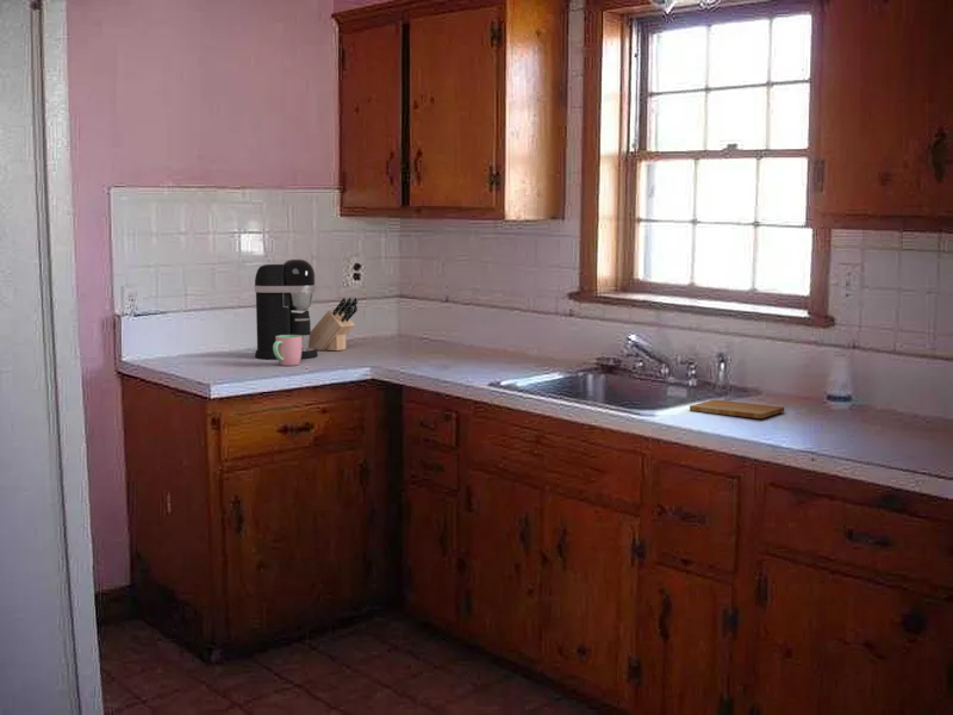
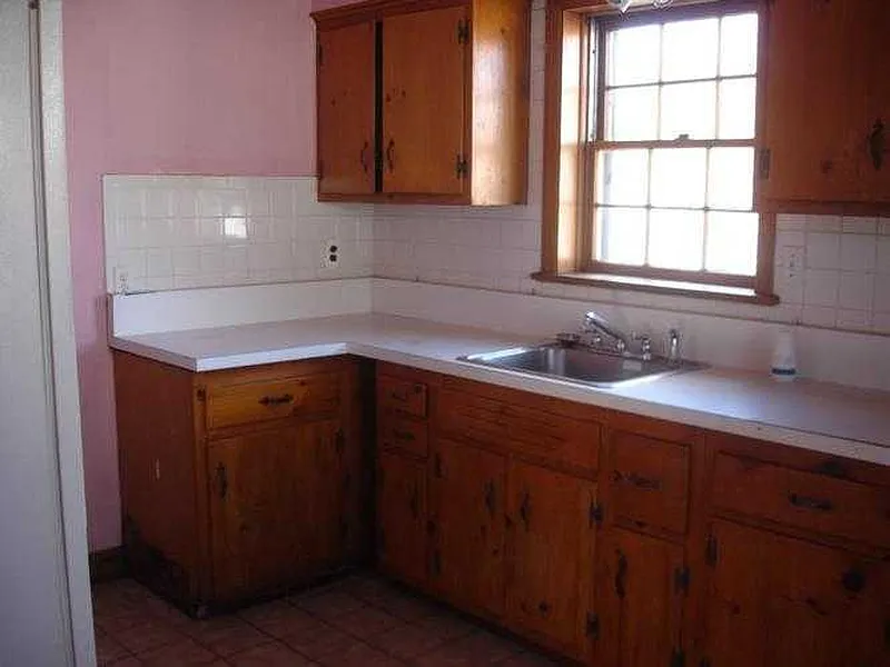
- cutting board [689,398,785,419]
- knife block [309,297,359,352]
- cup [273,335,301,367]
- coffee maker [254,259,319,360]
